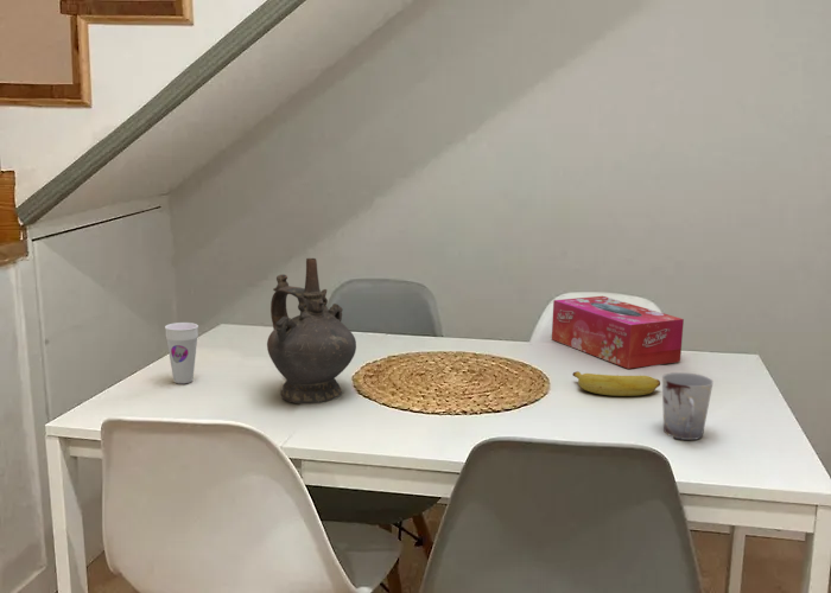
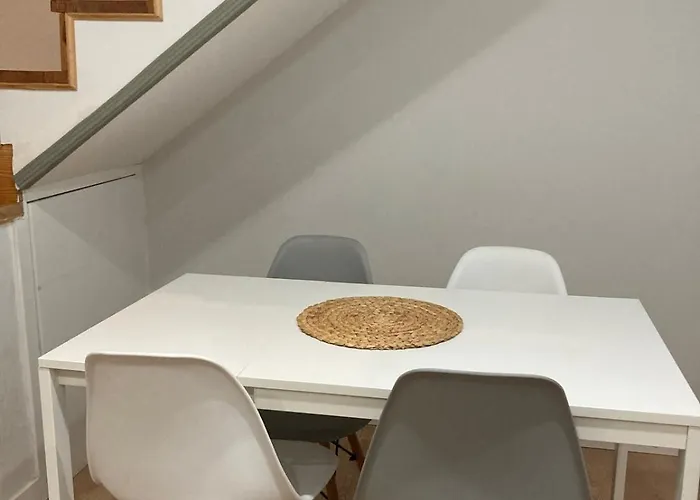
- banana [571,370,661,397]
- cup [661,371,715,441]
- cup [164,321,199,384]
- ceremonial vessel [266,257,357,404]
- tissue box [551,295,685,370]
